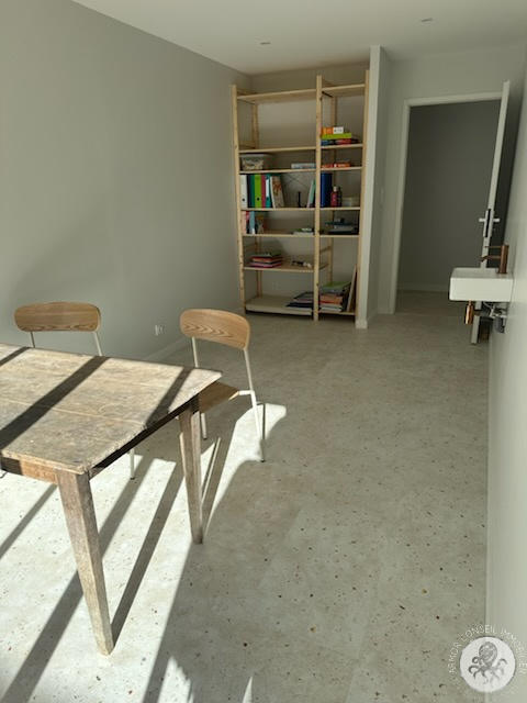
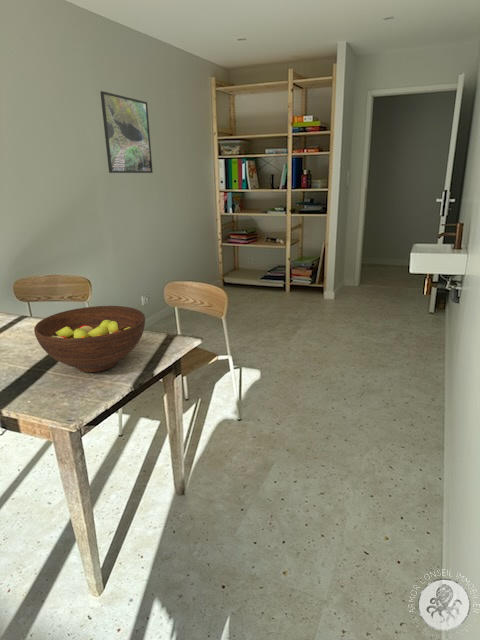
+ fruit bowl [33,305,146,373]
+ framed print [99,90,154,174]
